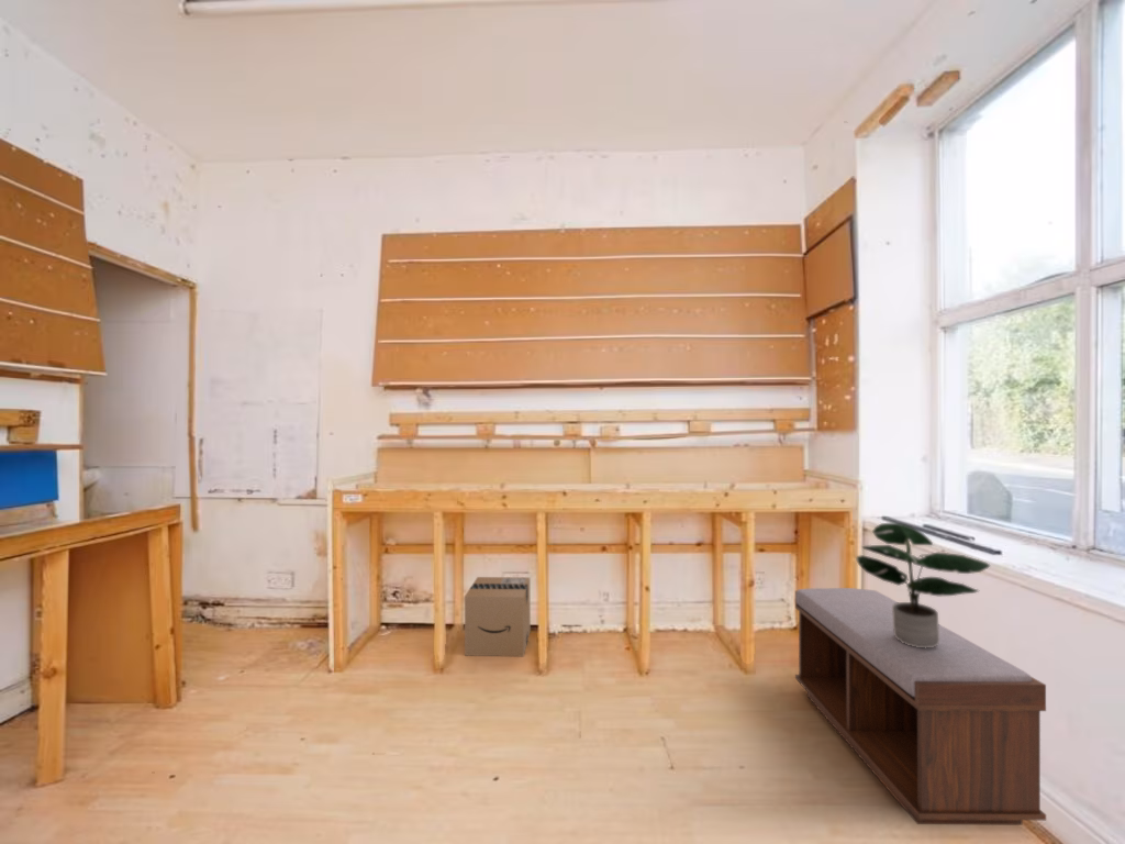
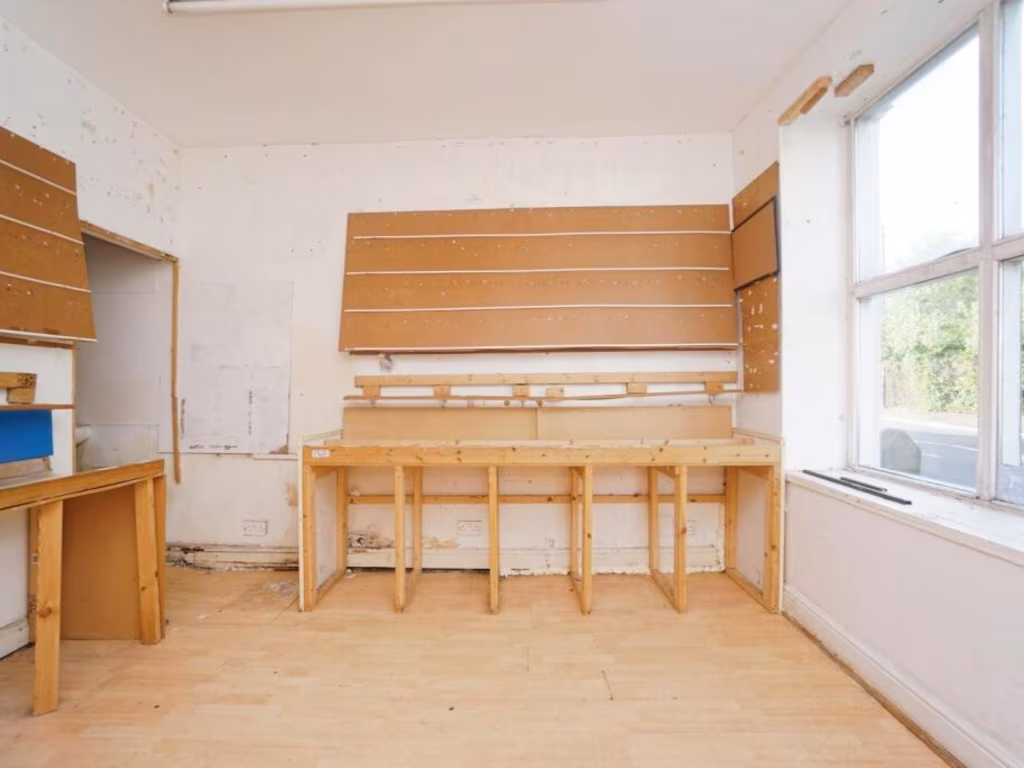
- cardboard box [464,576,532,657]
- bench [794,587,1047,826]
- potted plant [855,522,992,648]
